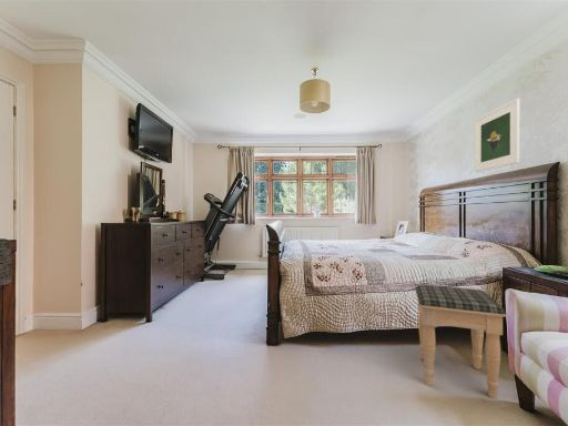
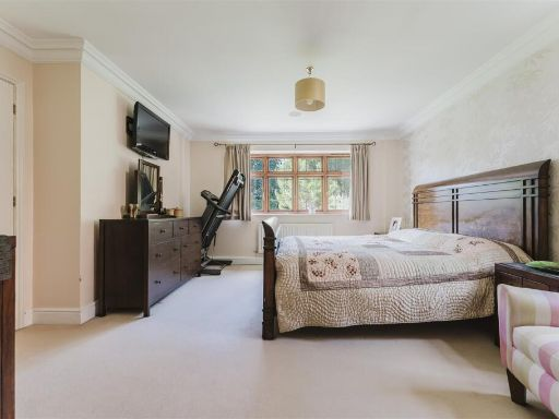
- footstool [415,284,508,400]
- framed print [474,98,521,173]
